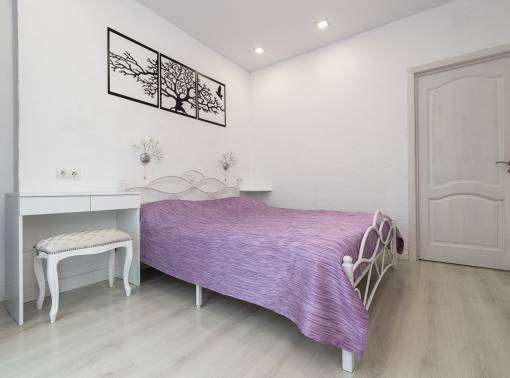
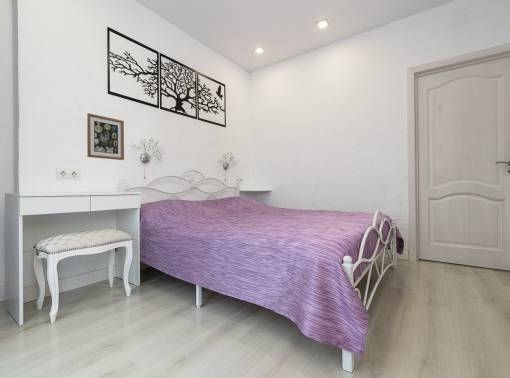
+ wall art [86,112,125,161]
